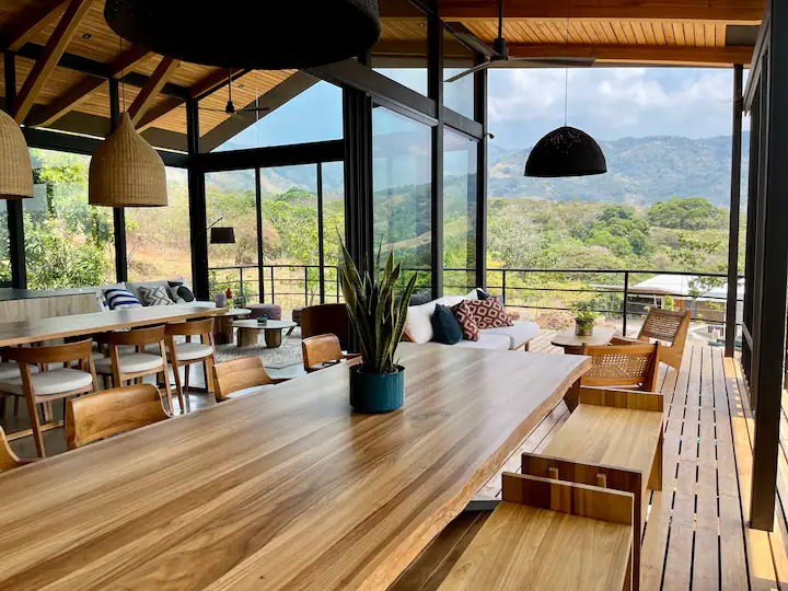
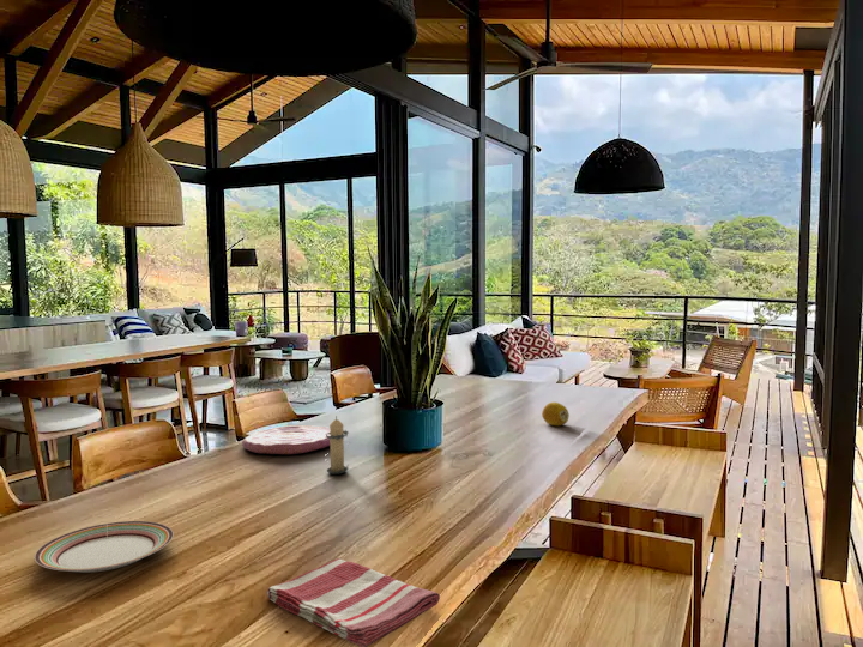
+ candle [326,415,350,476]
+ plate [241,424,331,455]
+ plate [34,520,175,574]
+ fruit [541,401,571,427]
+ dish towel [266,557,441,647]
